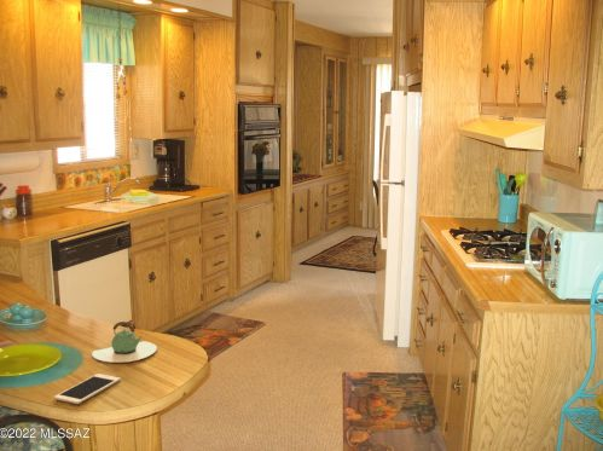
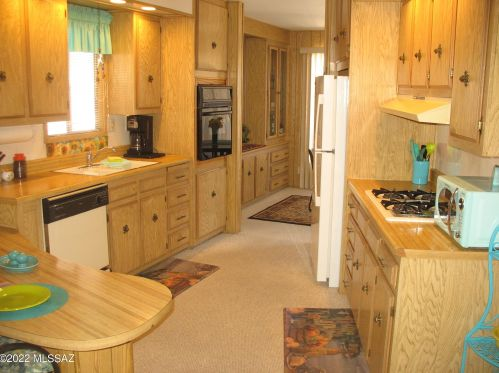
- teapot [91,320,158,364]
- cell phone [53,372,122,405]
